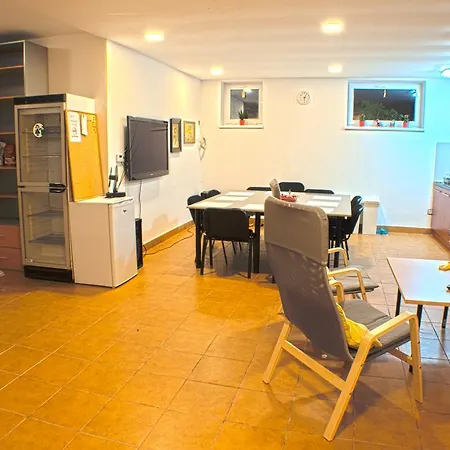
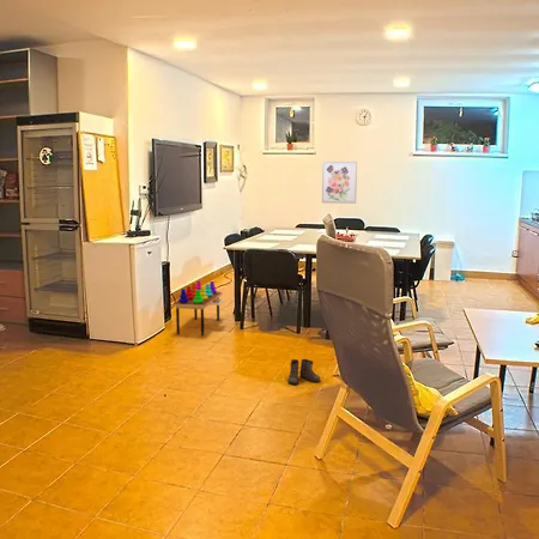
+ wall art [321,161,358,205]
+ stacking toy [171,279,225,337]
+ boots [286,358,321,386]
